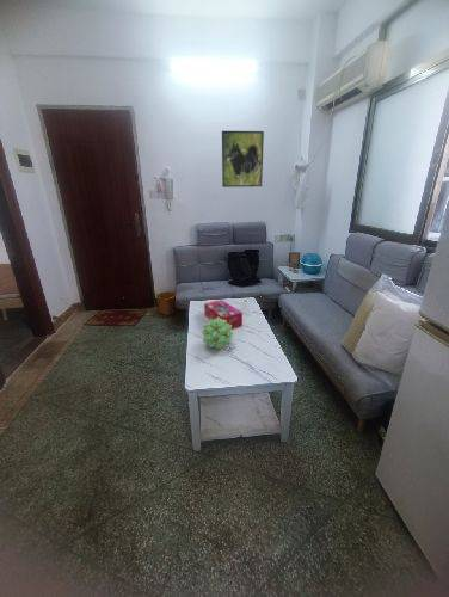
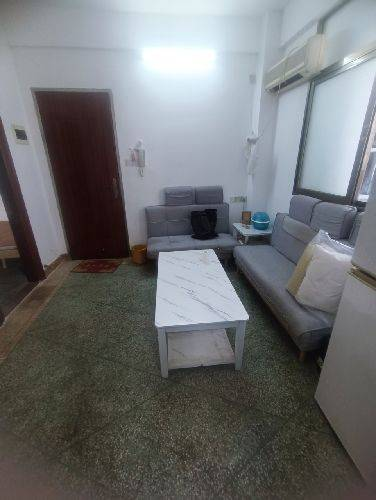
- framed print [221,130,265,189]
- decorative ball [201,318,234,351]
- tissue box [203,298,244,330]
